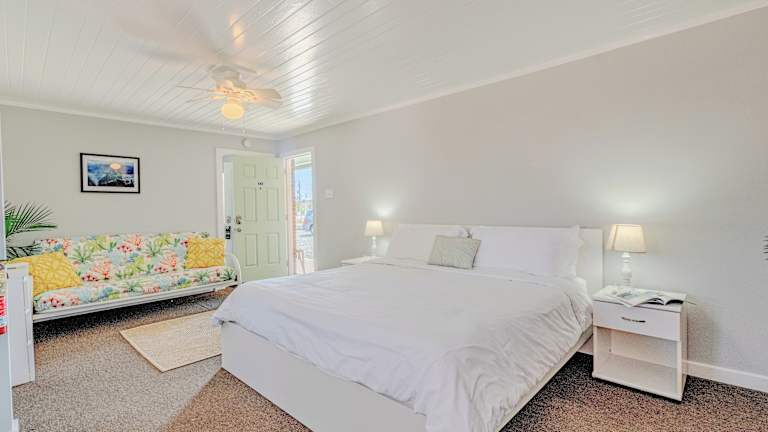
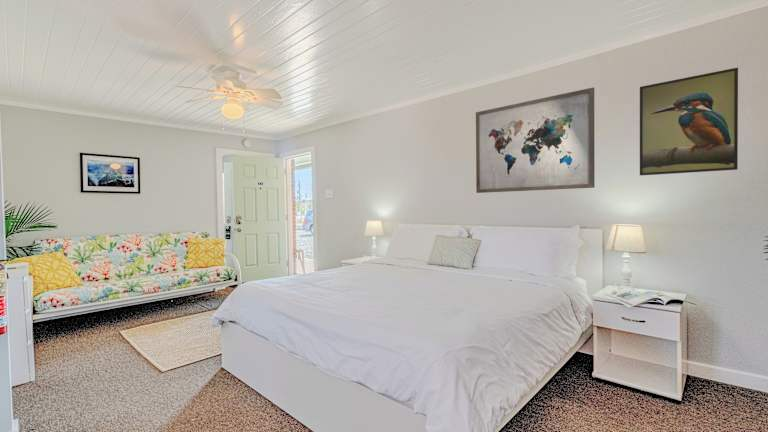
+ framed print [639,67,739,176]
+ wall art [475,87,595,194]
